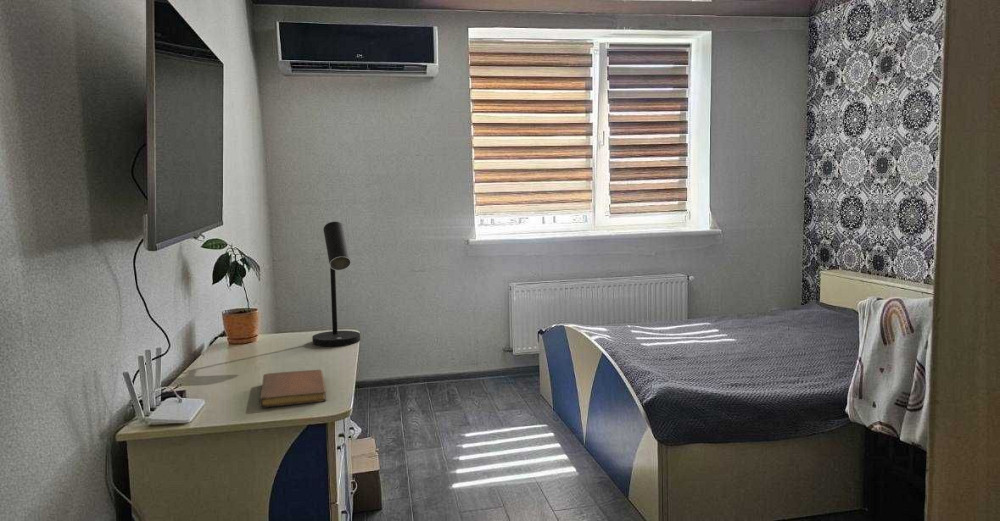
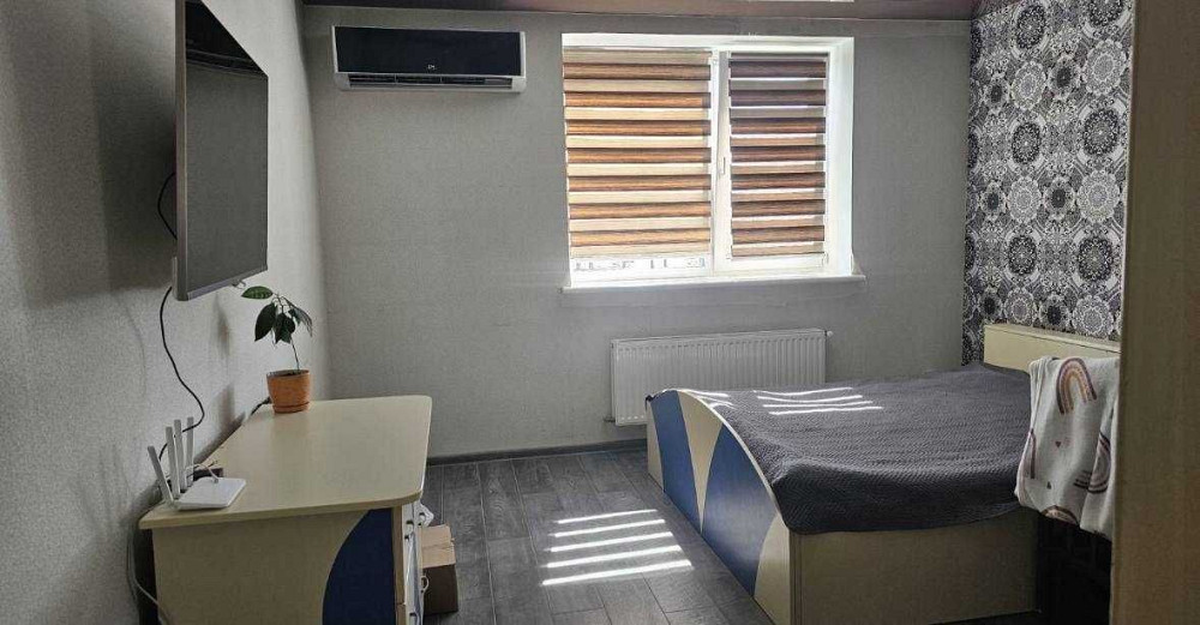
- notebook [259,369,327,408]
- desk lamp [311,221,361,347]
